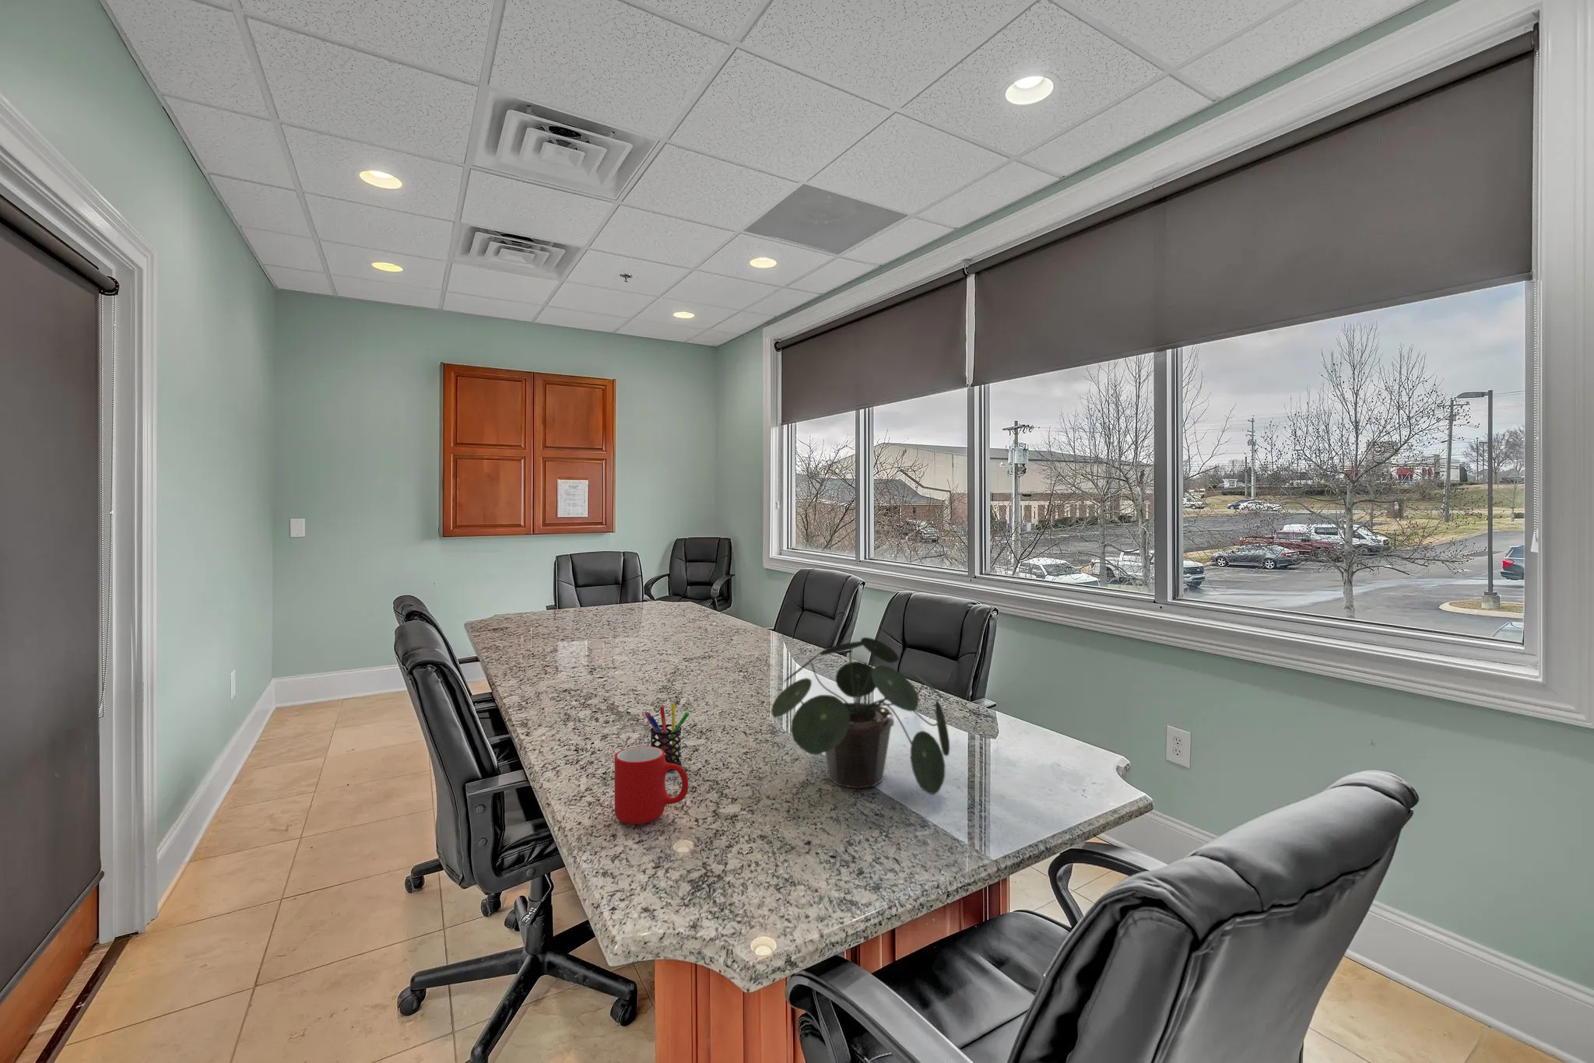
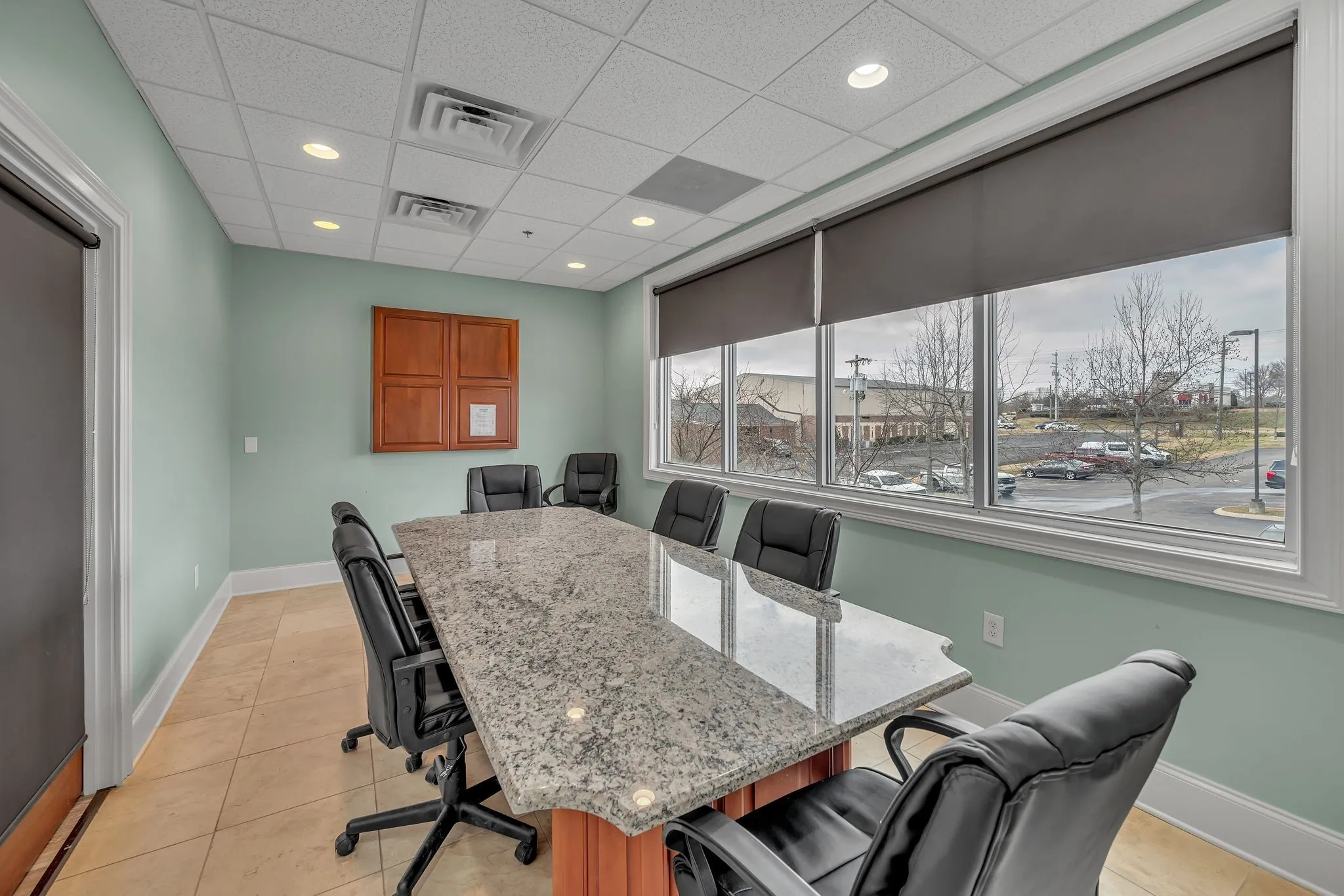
- cup [614,745,689,825]
- potted plant [771,637,950,795]
- pen holder [644,702,690,765]
